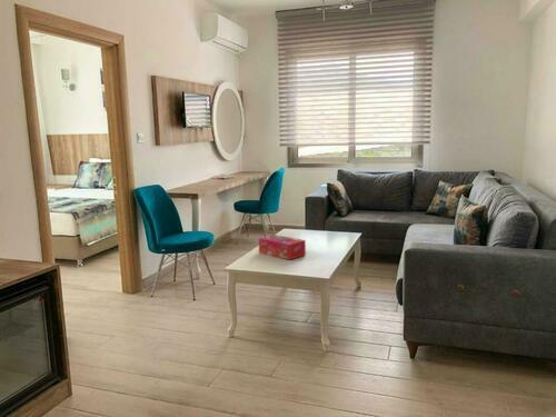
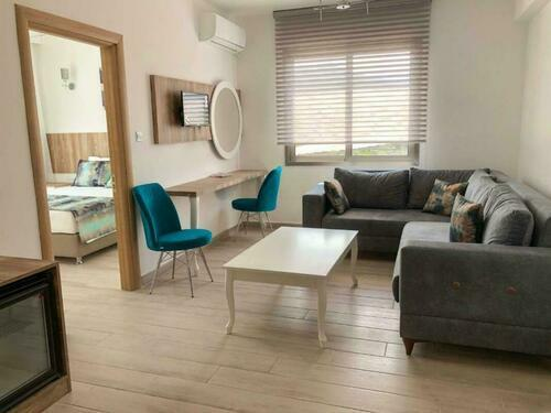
- tissue box [257,234,307,261]
